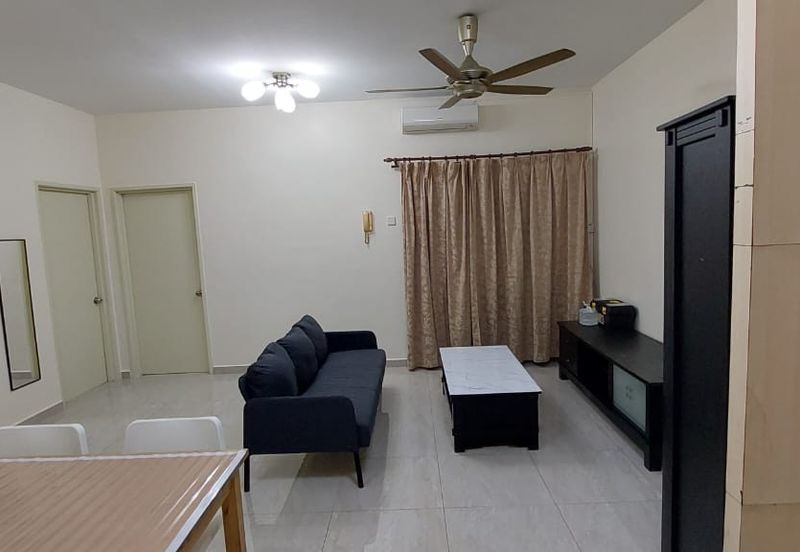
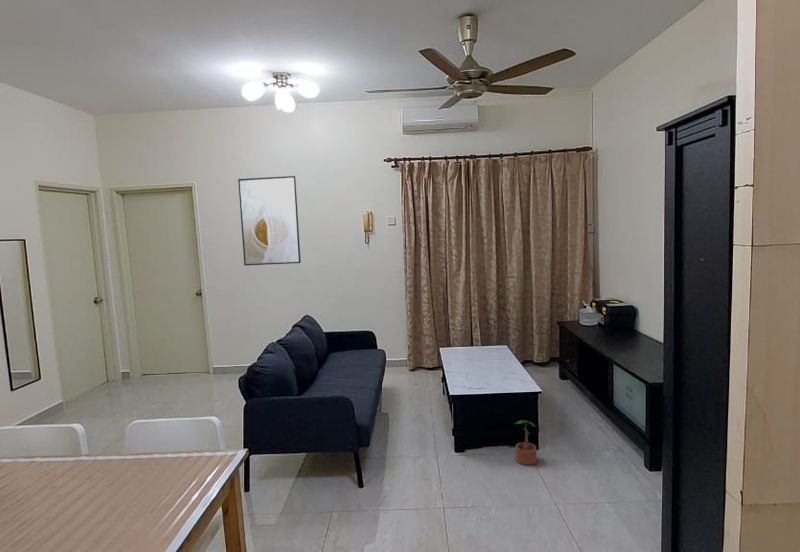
+ potted plant [513,419,538,466]
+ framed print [237,175,302,266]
